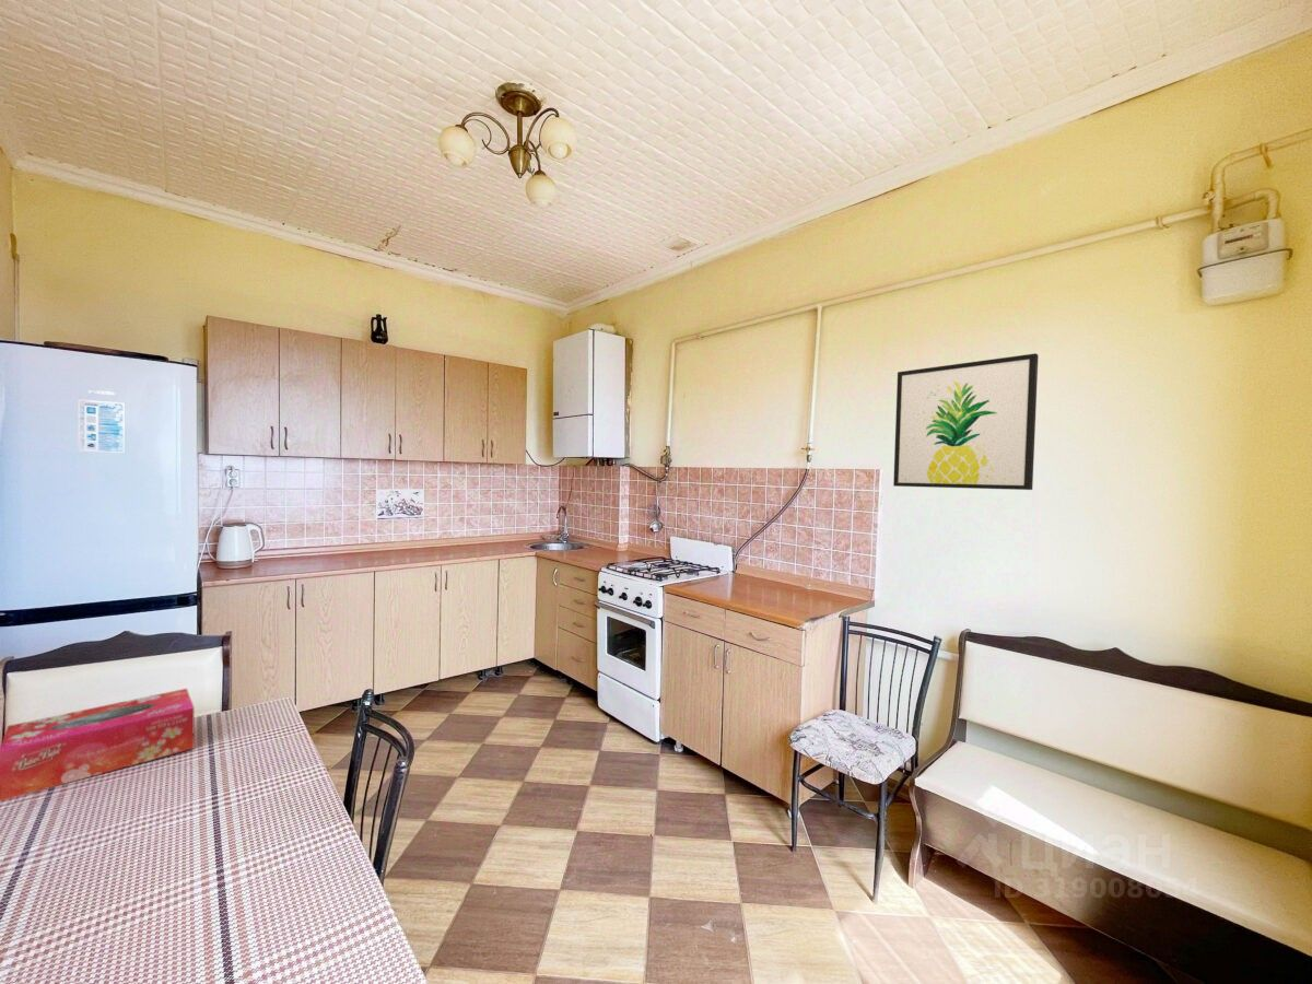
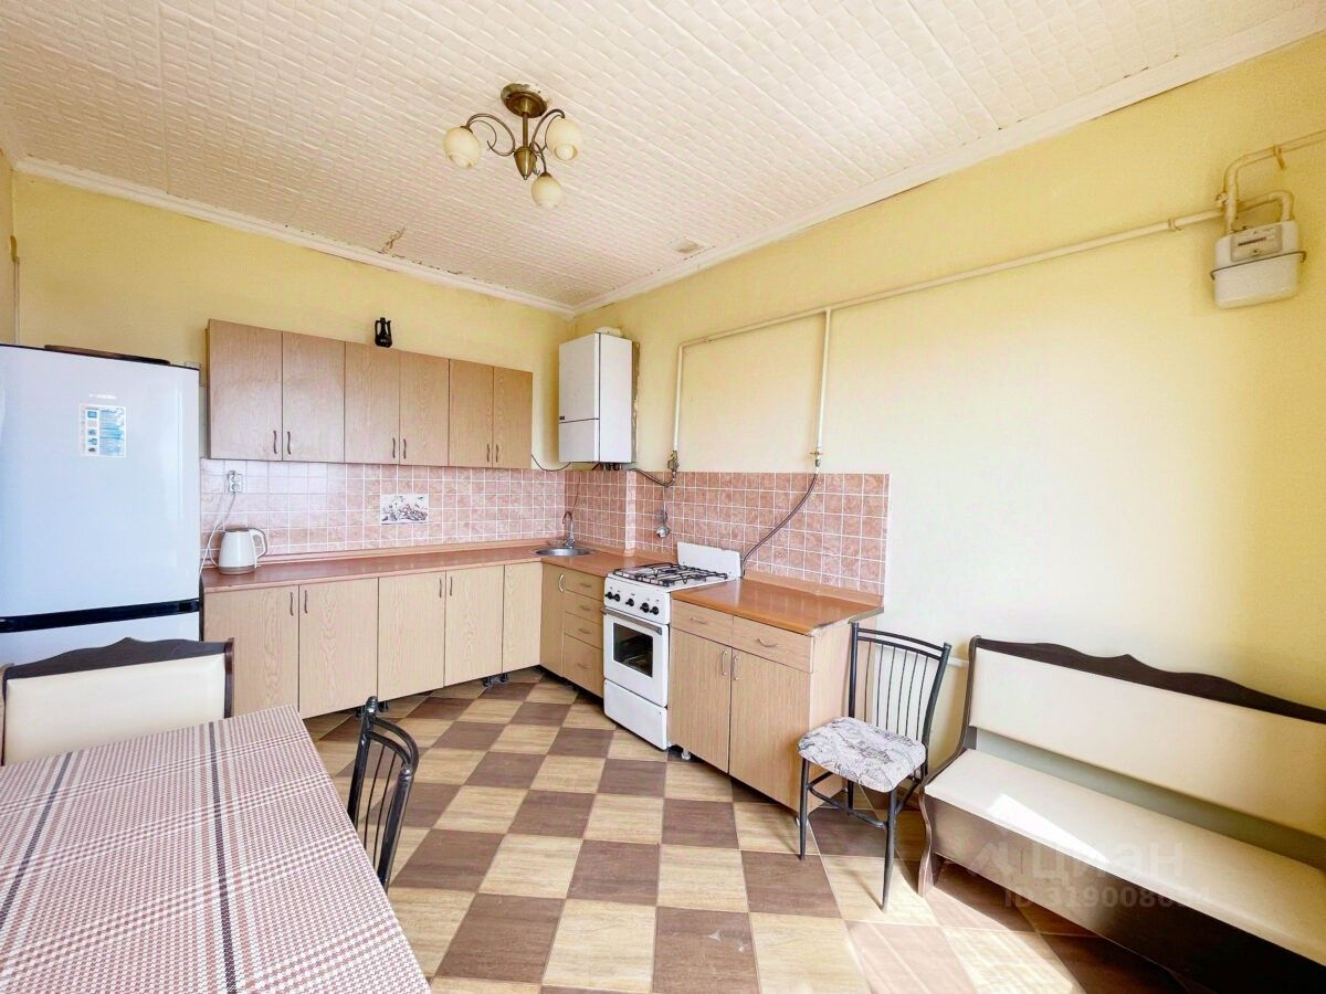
- tissue box [0,688,196,803]
- wall art [892,353,1040,491]
